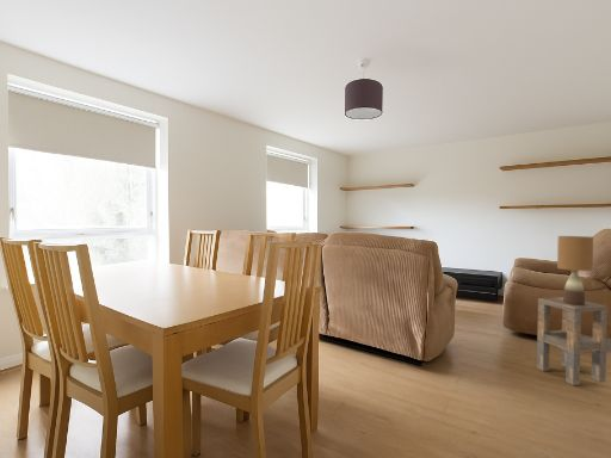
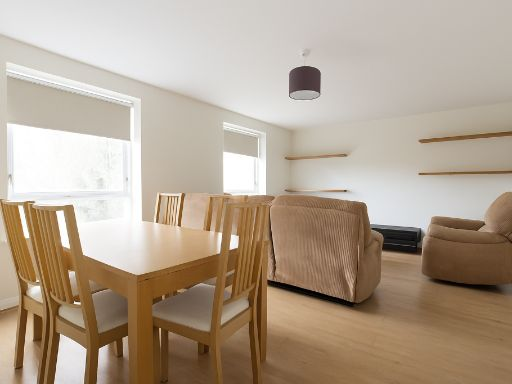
- side table [536,296,609,386]
- table lamp [556,235,594,305]
